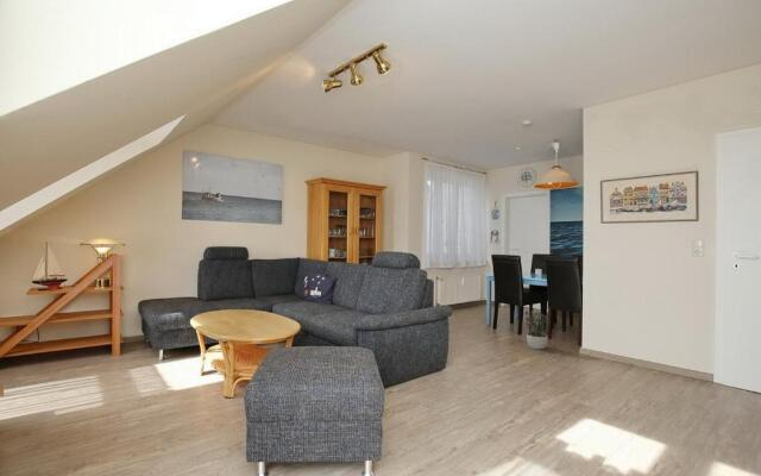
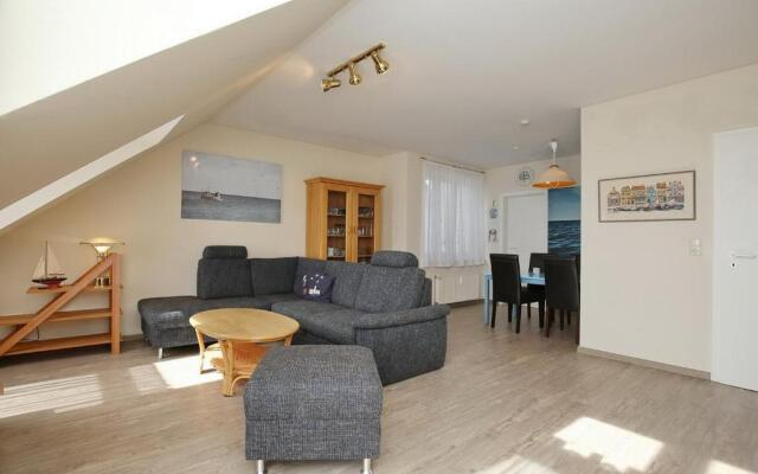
- potted plant [524,308,551,350]
